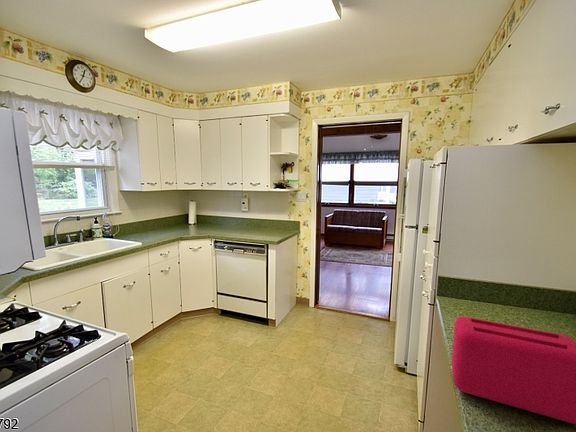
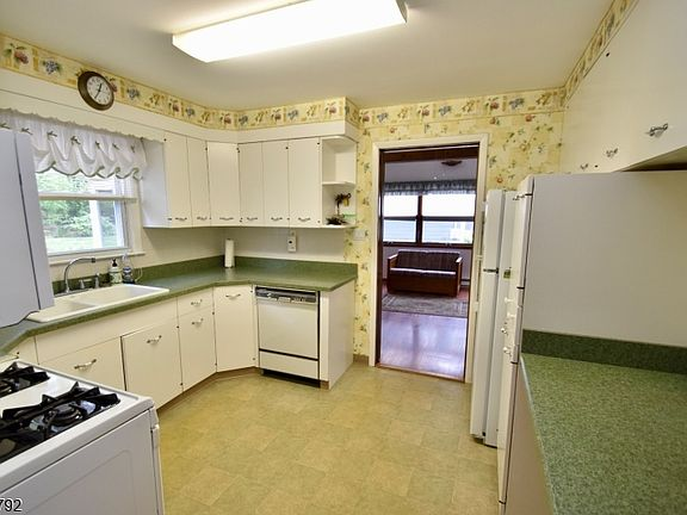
- toaster [451,315,576,425]
